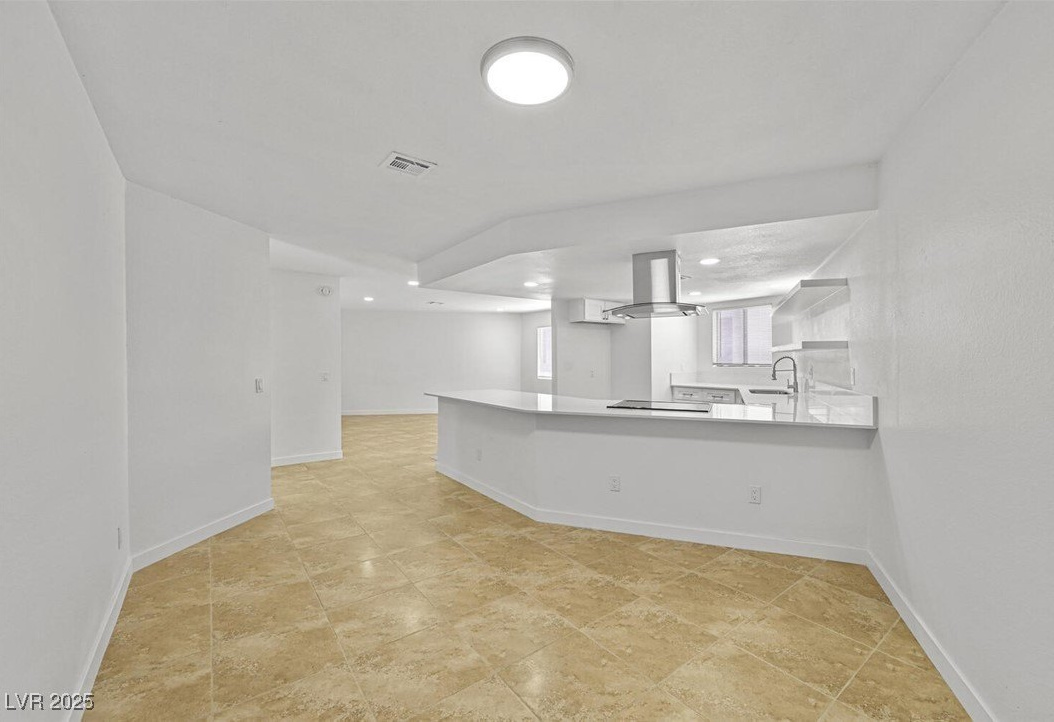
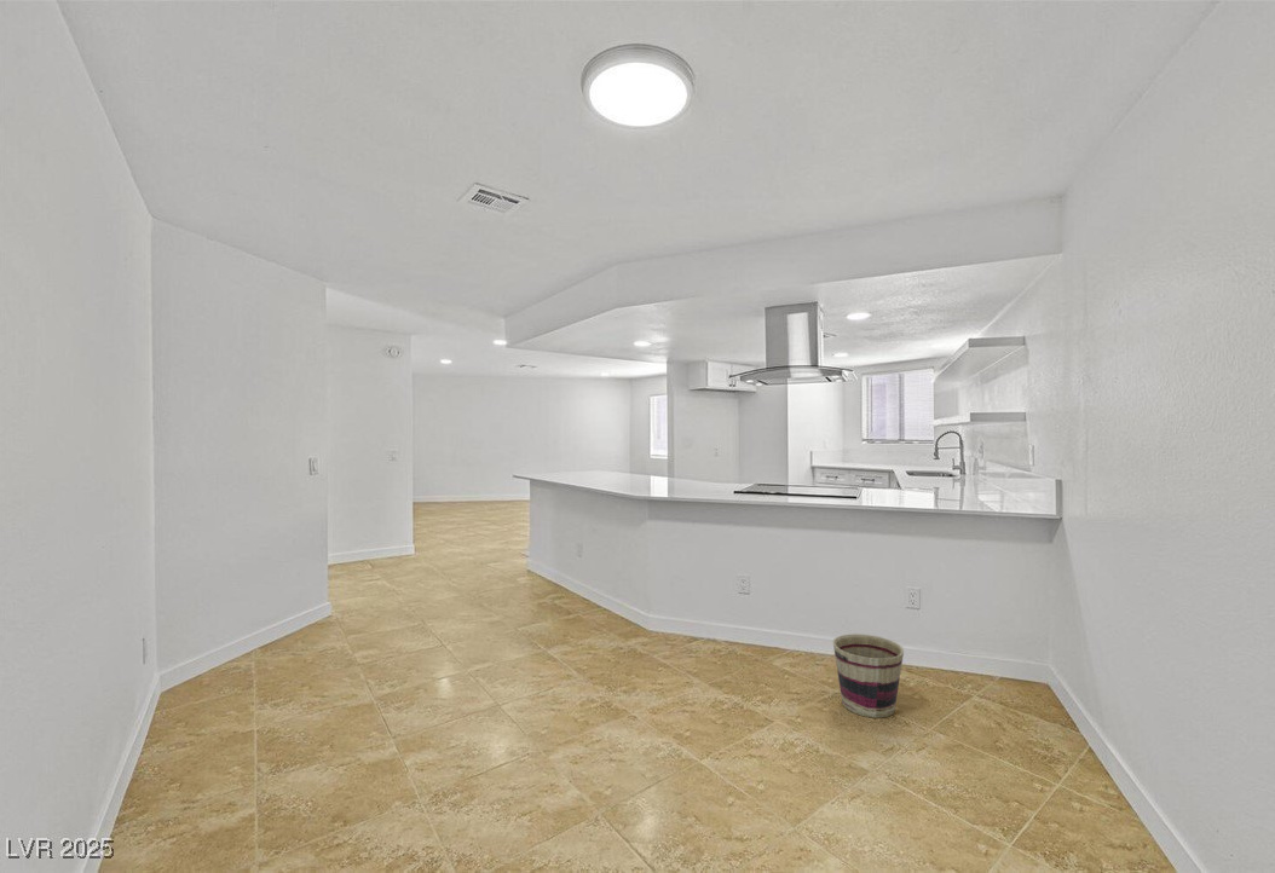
+ basket [832,634,905,719]
